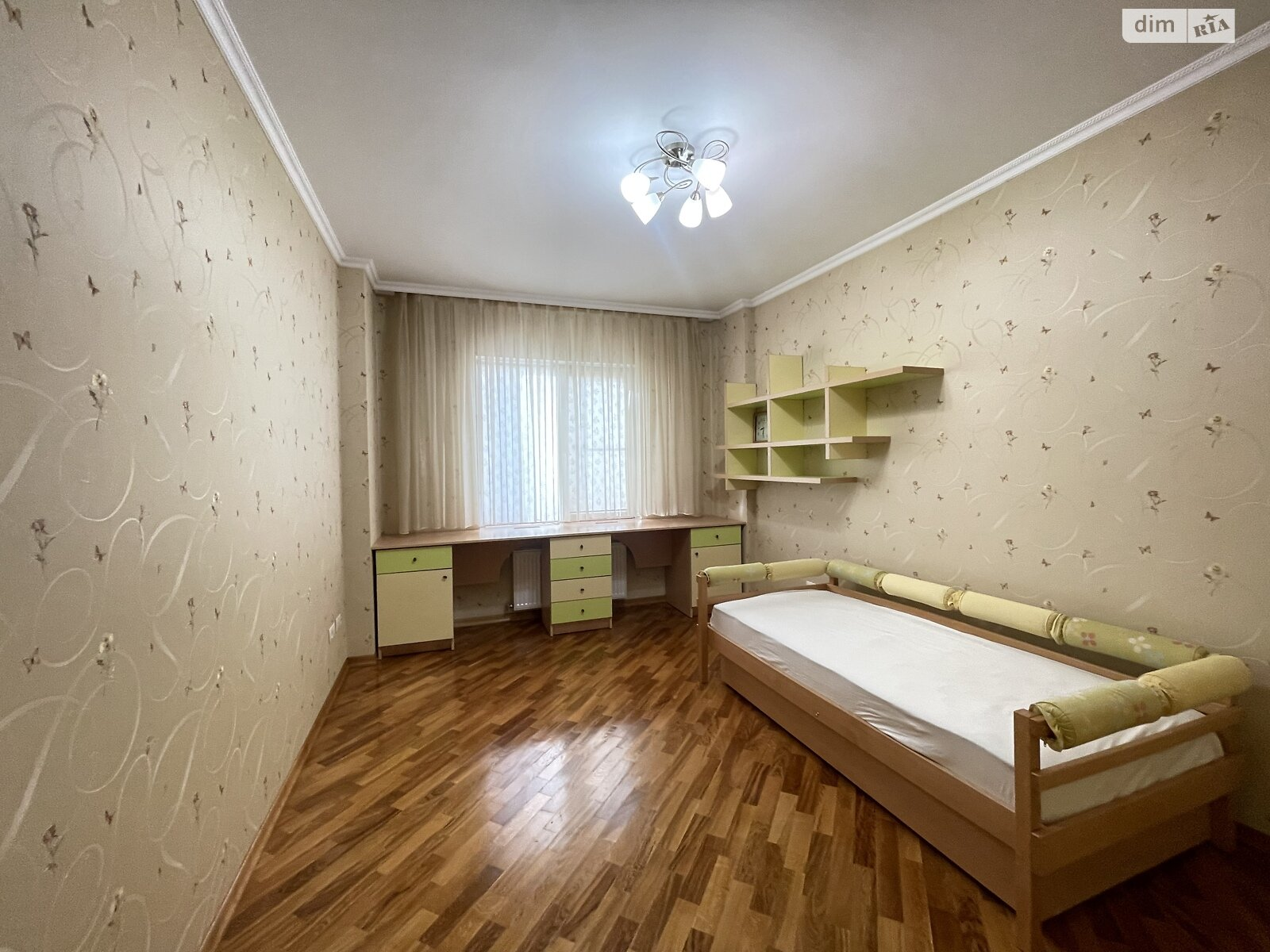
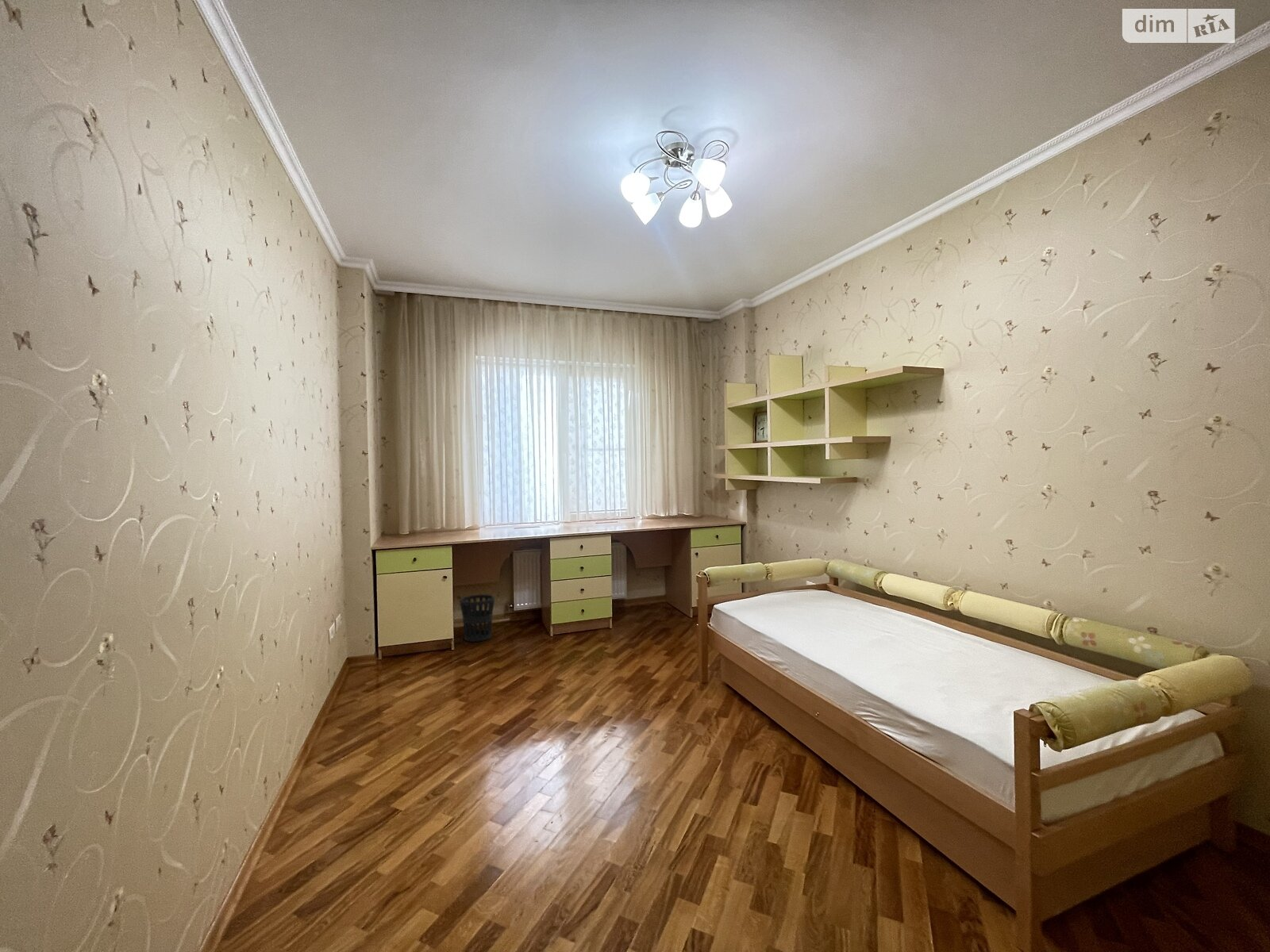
+ wastebasket [459,593,495,643]
